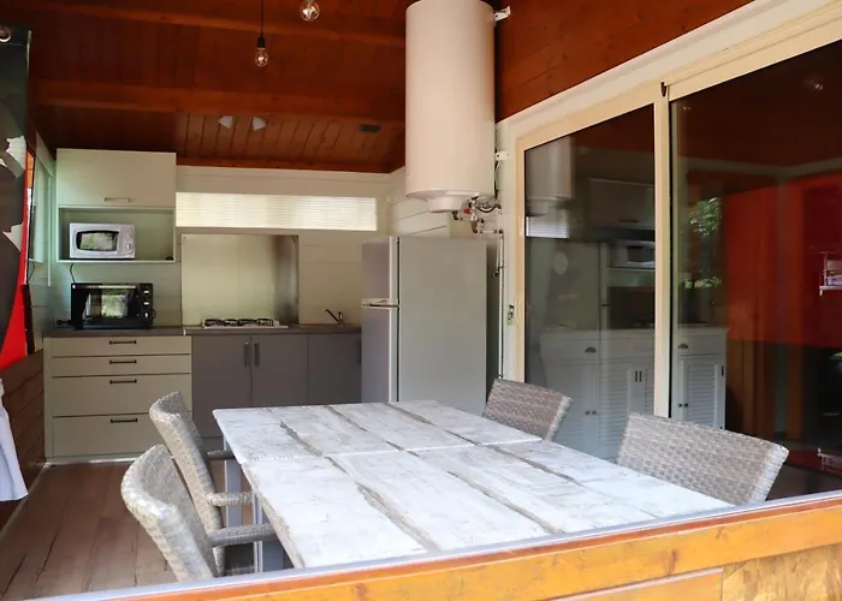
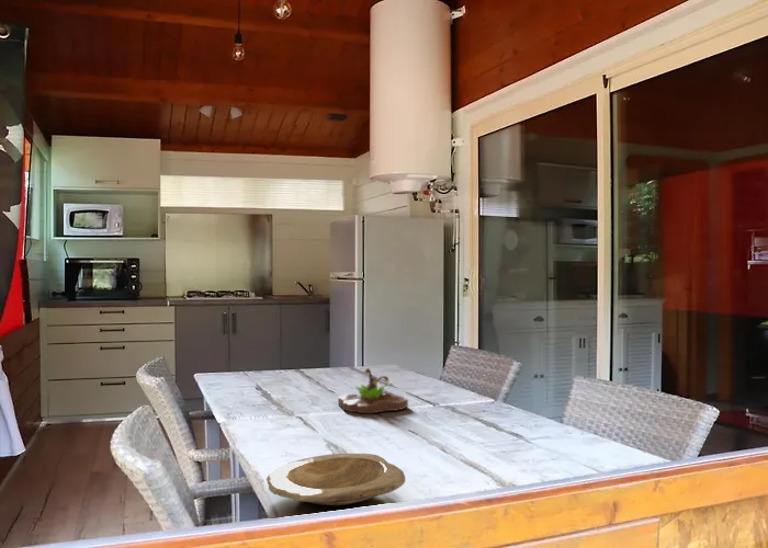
+ plate [266,453,406,506]
+ succulent planter [337,367,409,414]
